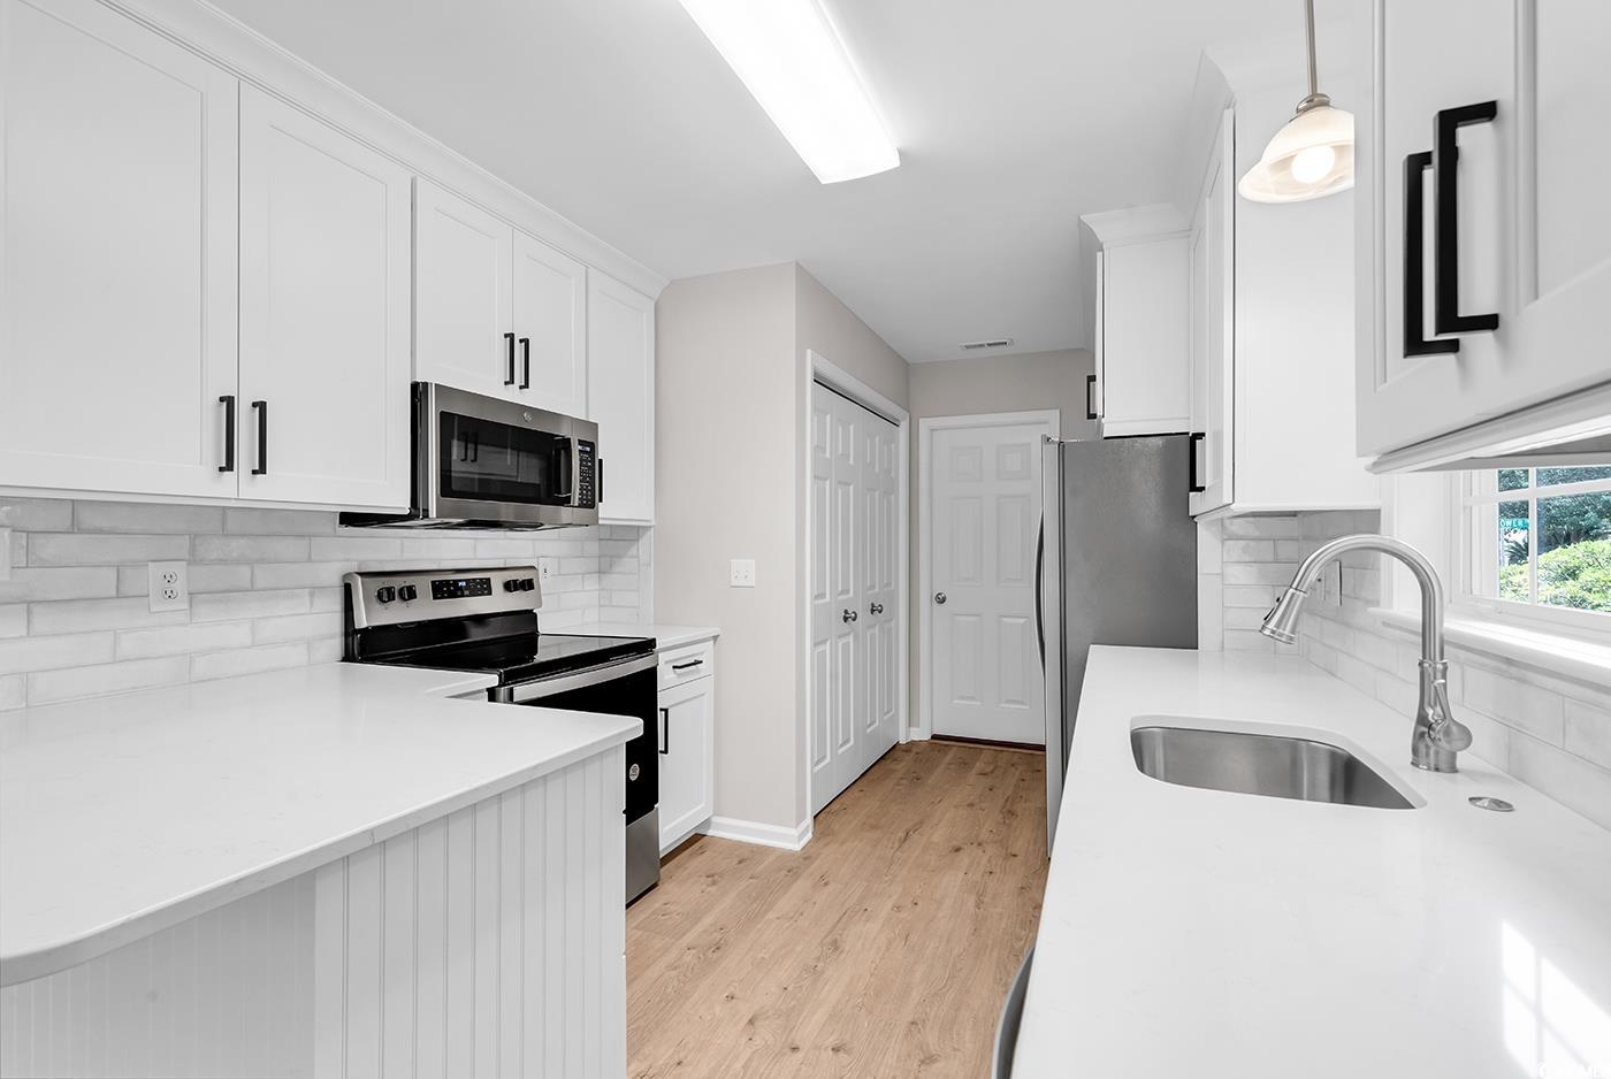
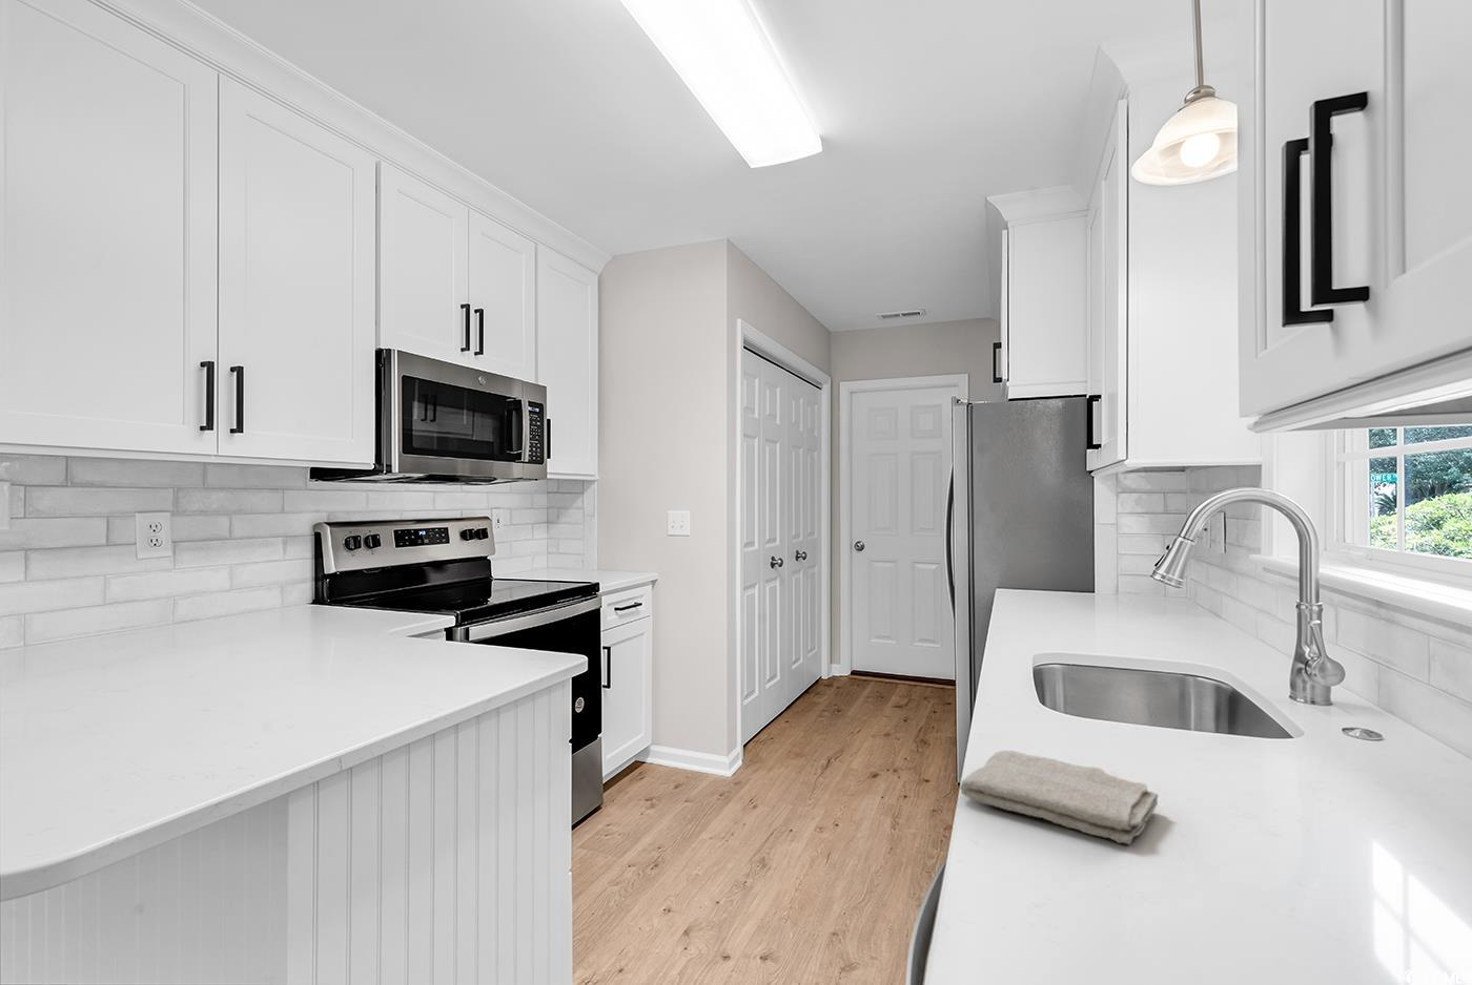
+ washcloth [959,750,1158,845]
